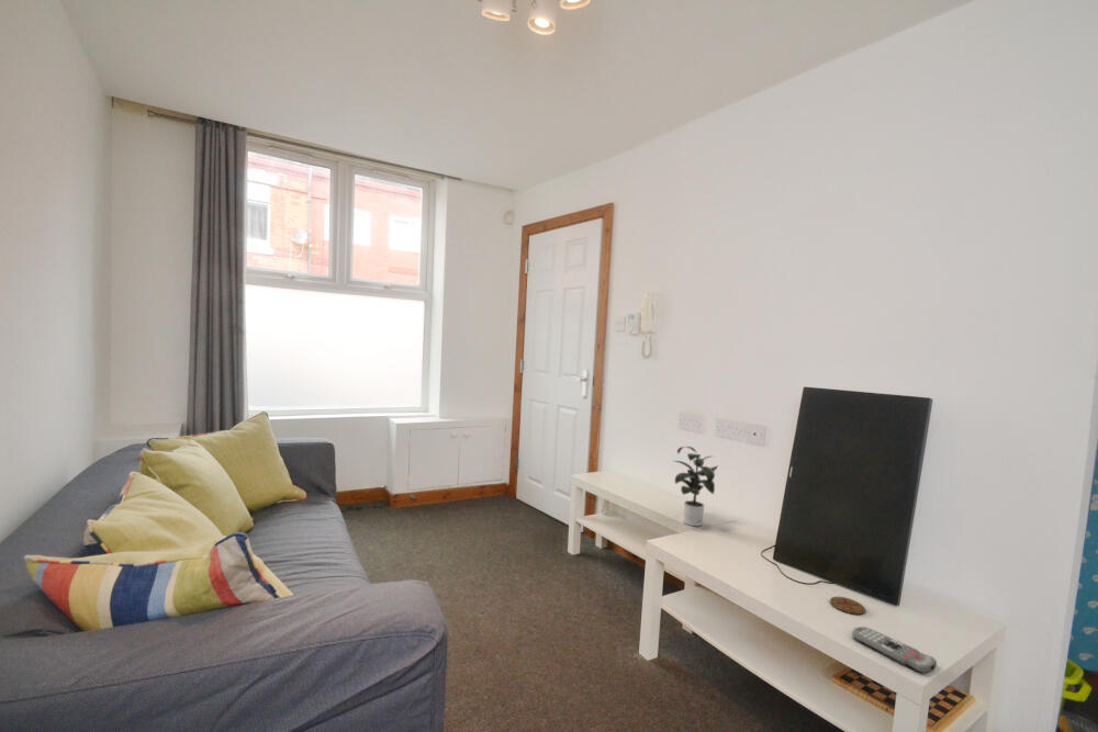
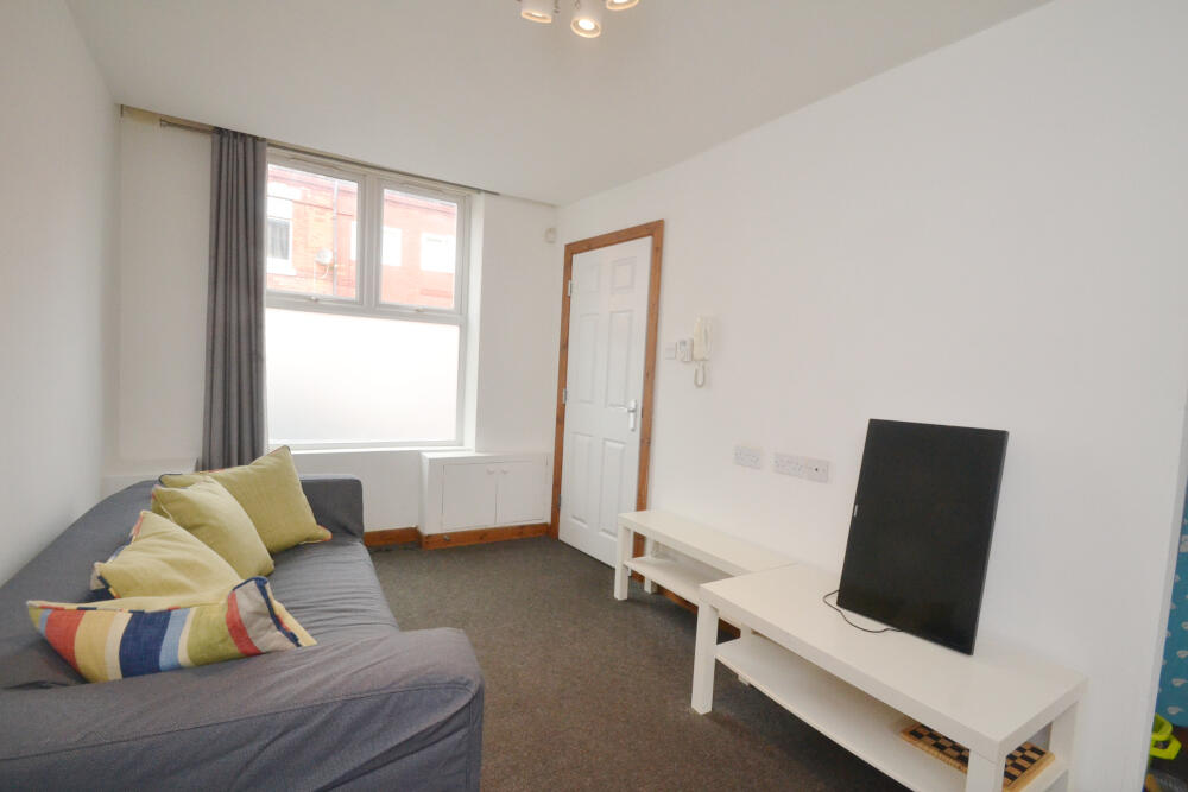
- potted plant [672,446,719,527]
- remote control [851,626,938,675]
- coaster [829,596,866,616]
